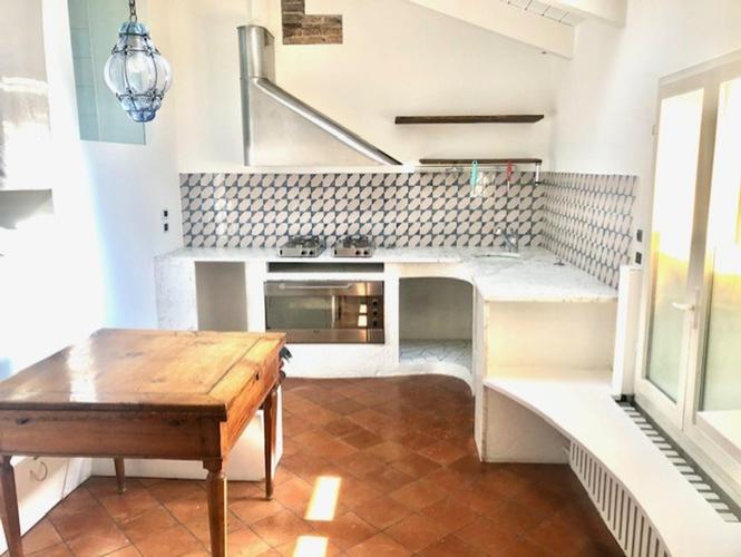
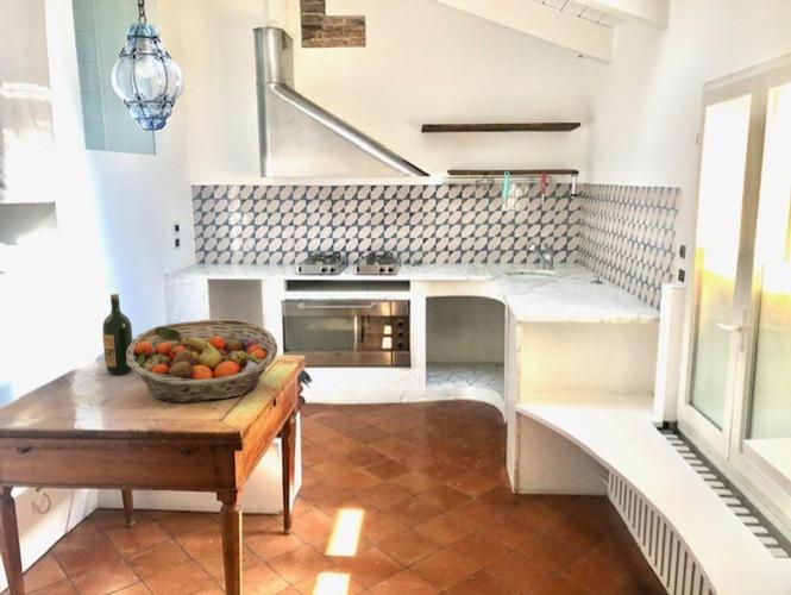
+ fruit basket [126,318,278,403]
+ wine bottle [101,293,133,376]
